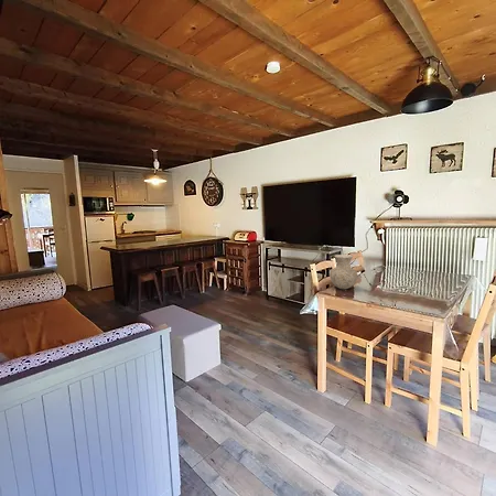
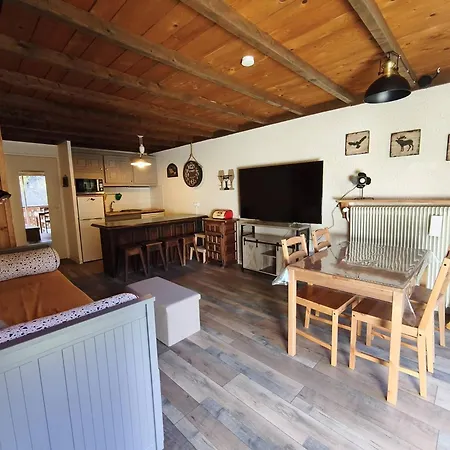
- vase [328,254,358,290]
